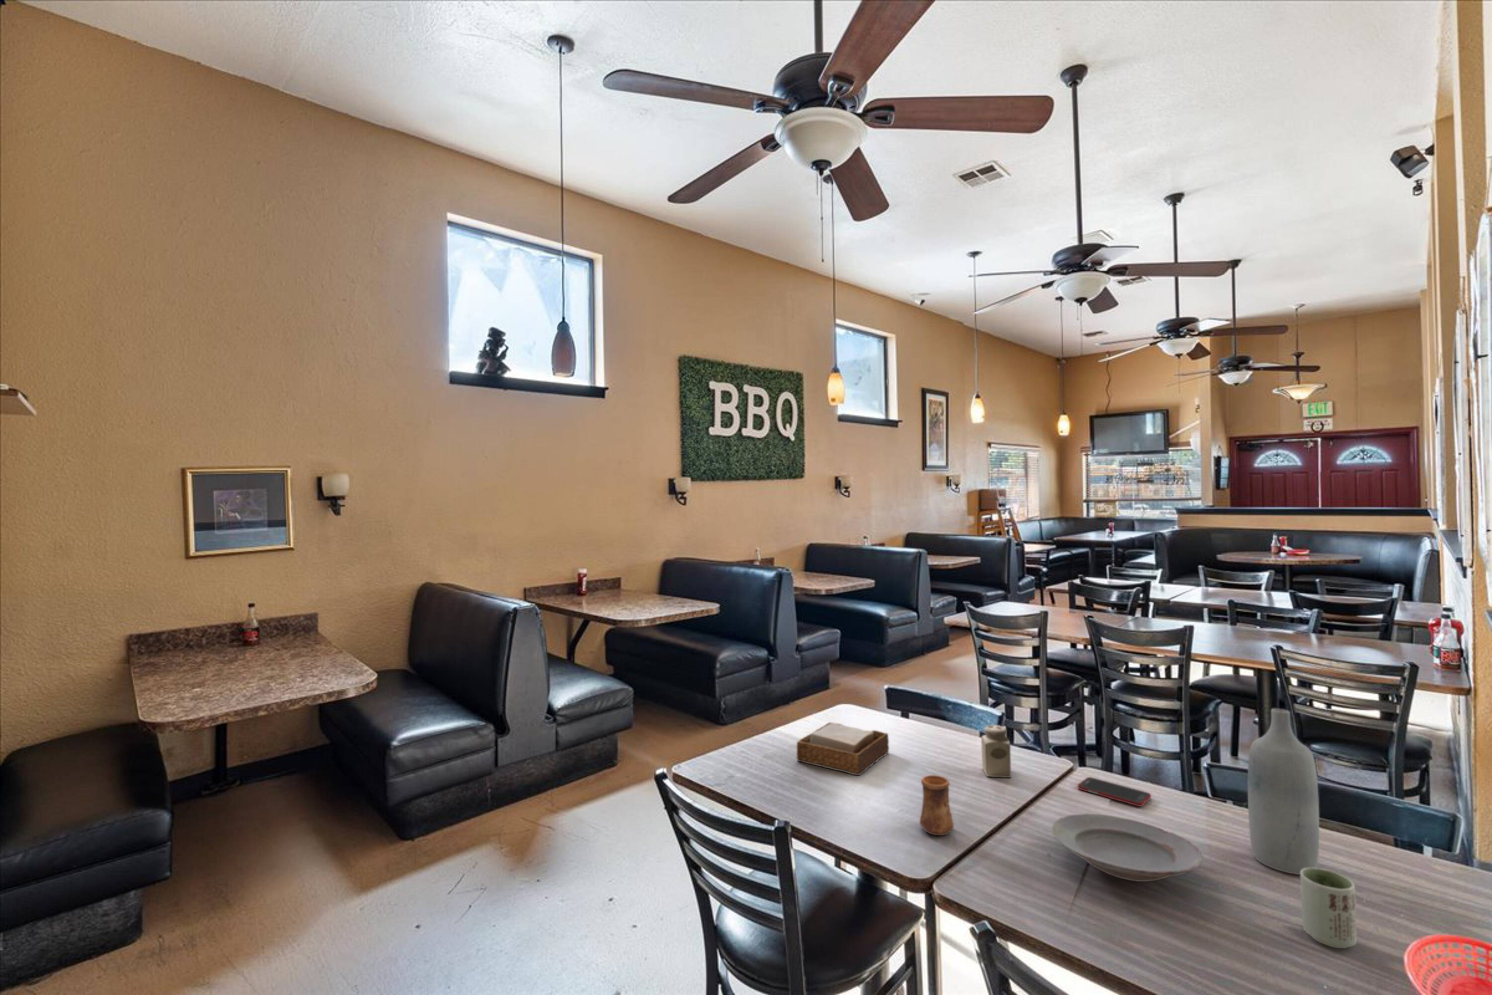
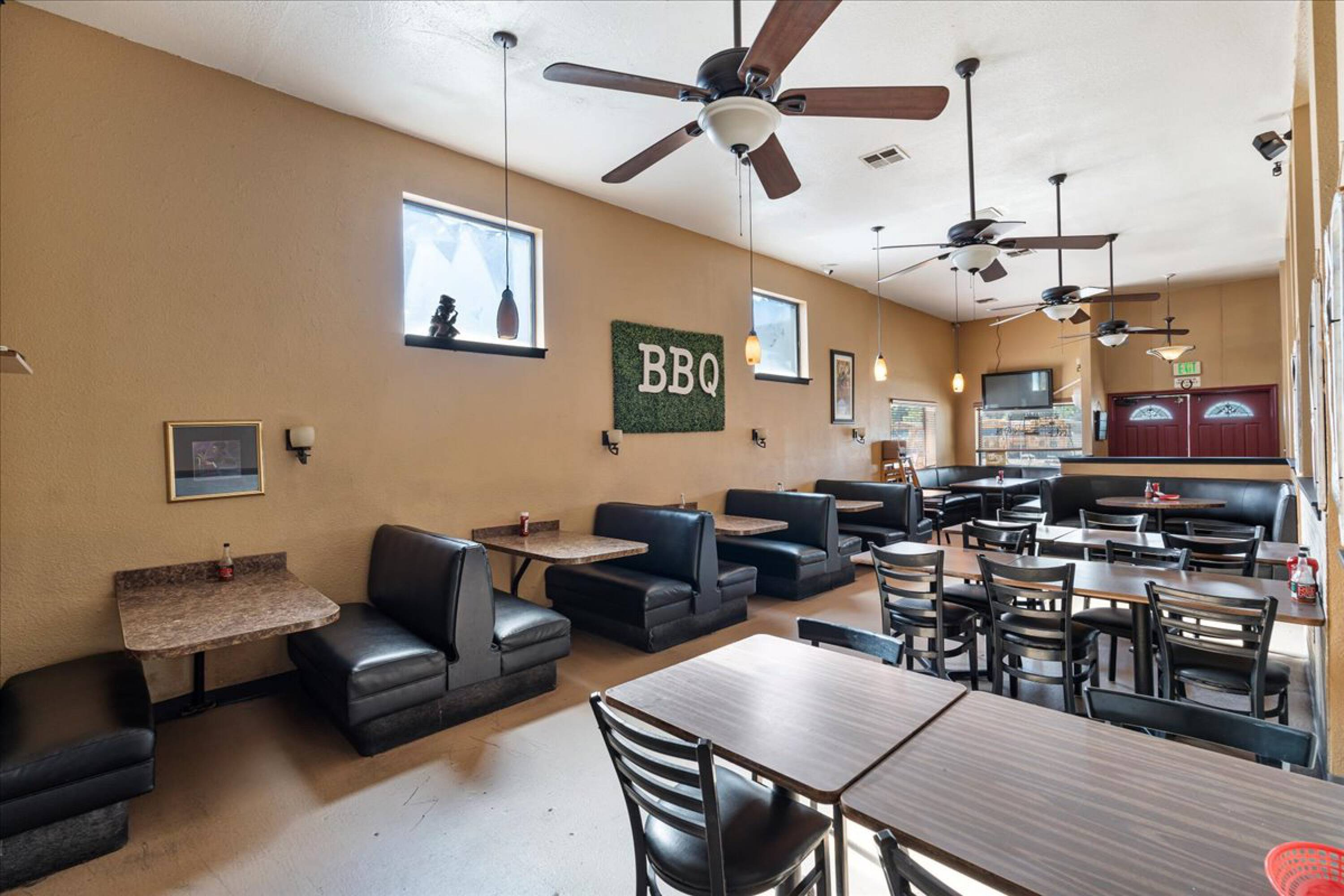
- cup [919,775,955,836]
- napkin holder [796,722,889,775]
- cell phone [1077,776,1152,807]
- bottle [1248,708,1320,875]
- salt shaker [980,725,1011,778]
- cup [1300,867,1358,948]
- plate [1051,813,1204,882]
